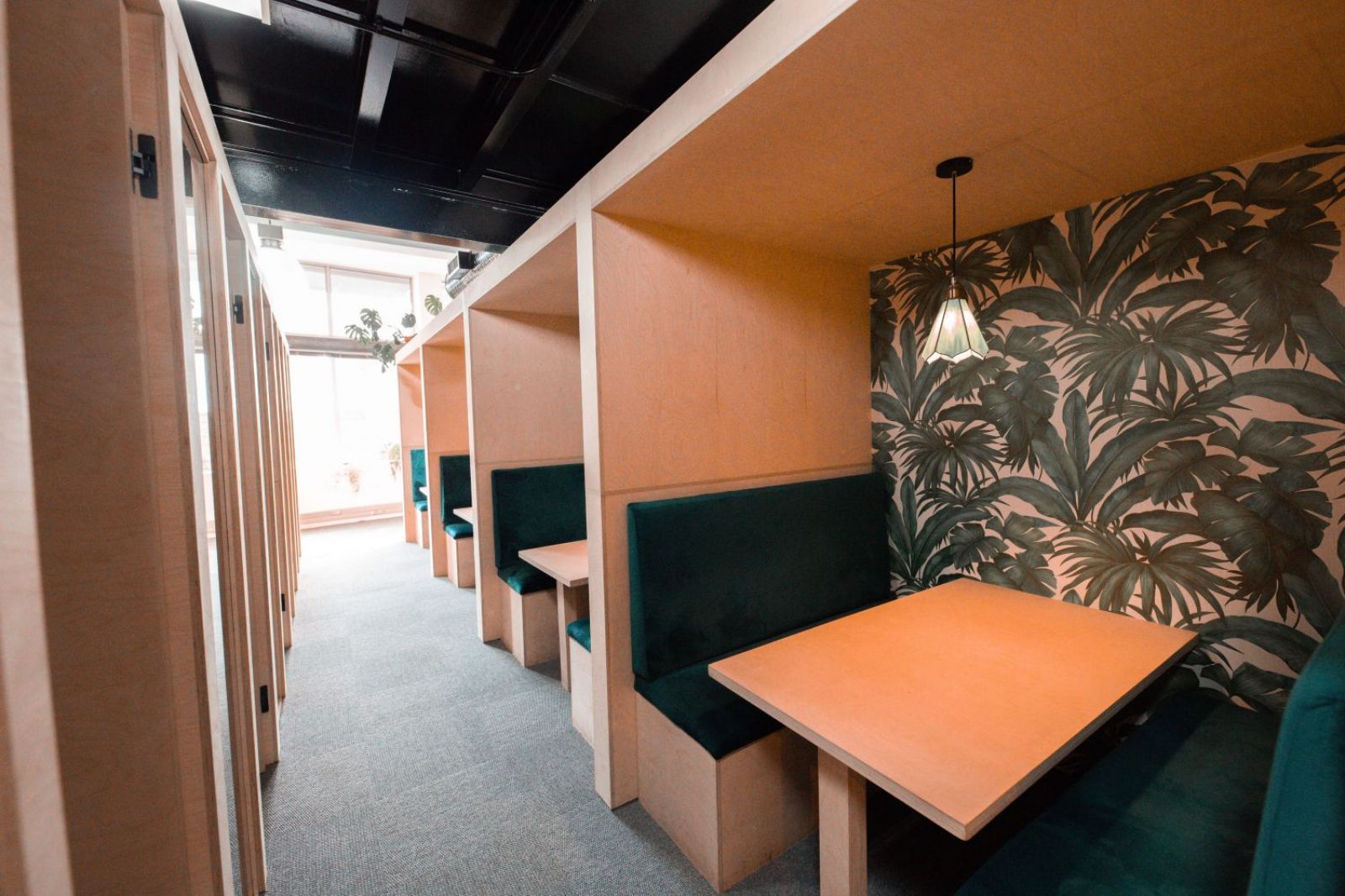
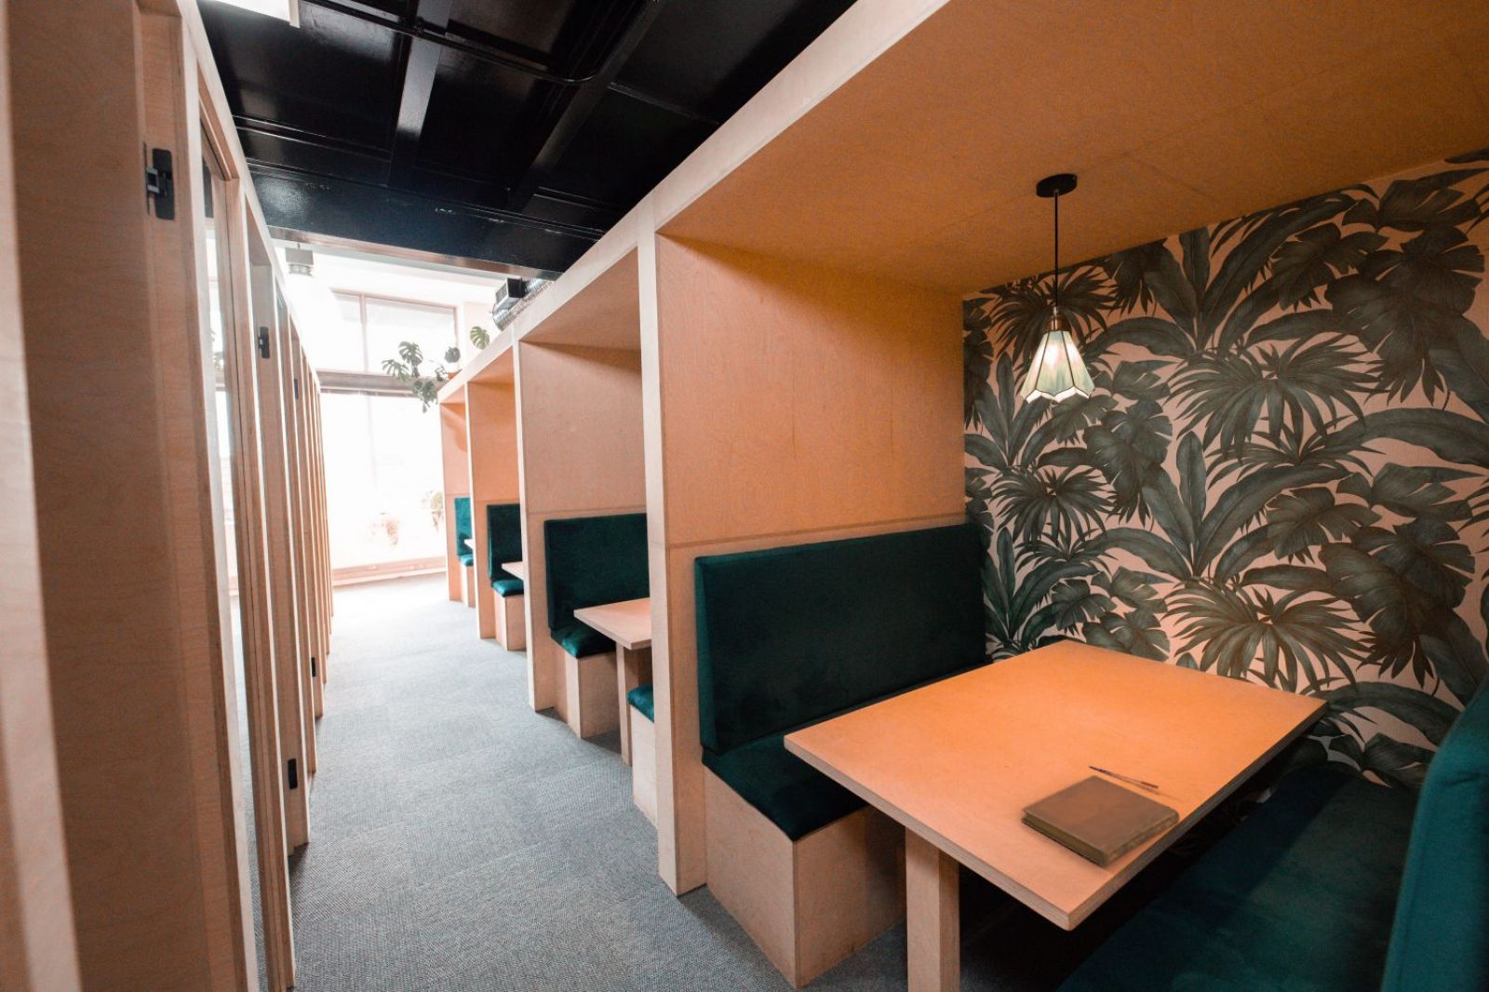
+ pen [1088,765,1159,789]
+ notebook [1020,774,1181,867]
